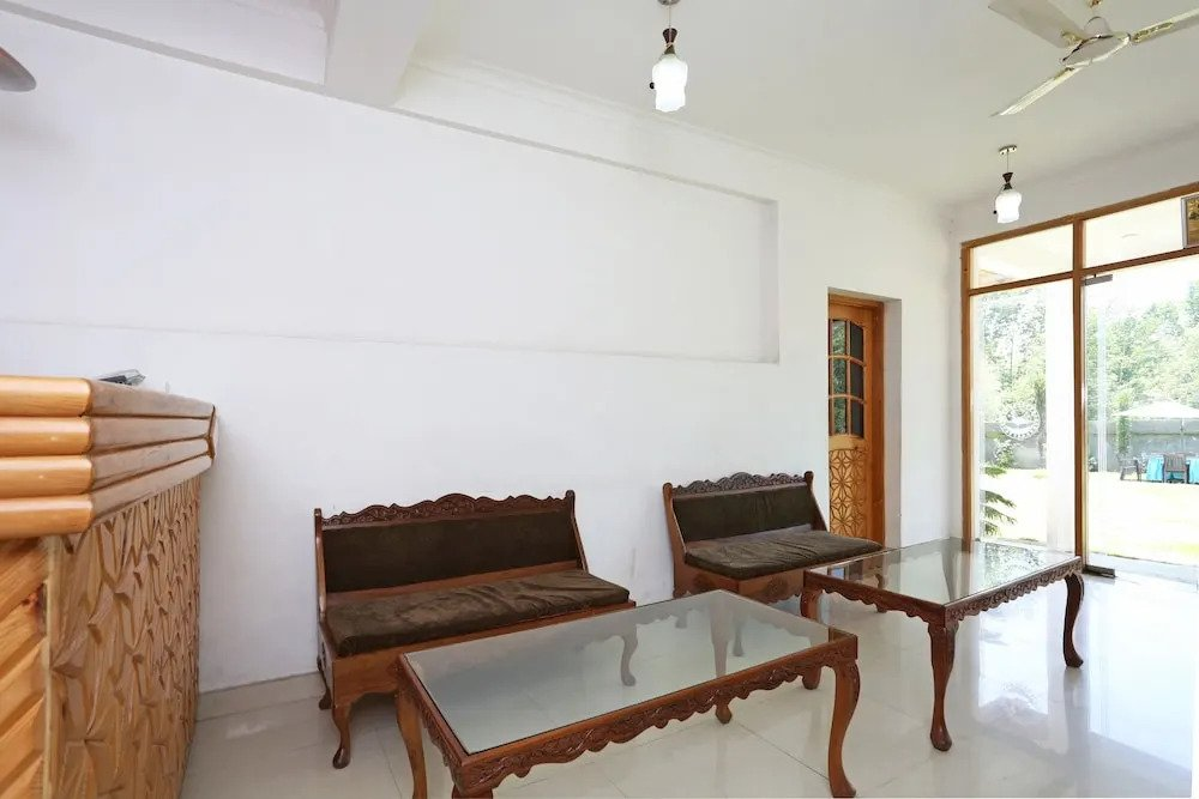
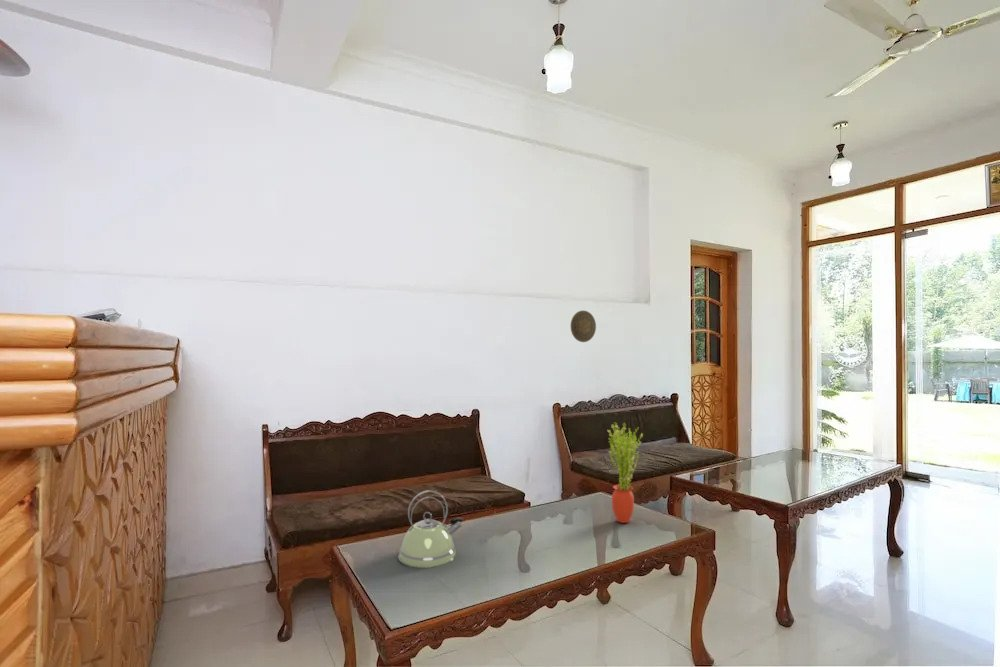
+ potted plant [606,422,644,524]
+ kettle [398,489,464,569]
+ decorative plate [570,310,597,343]
